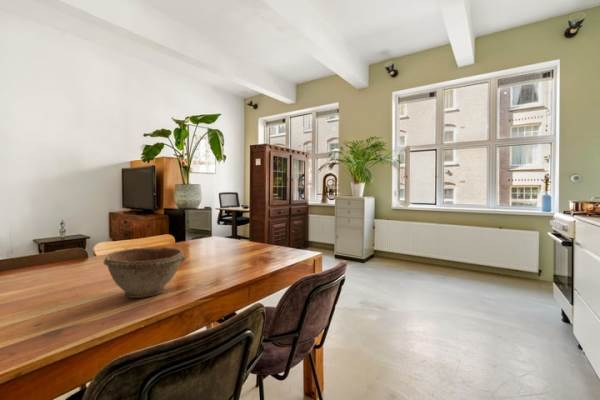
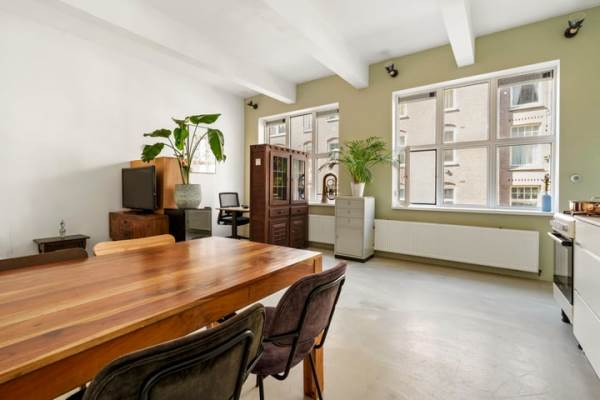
- bowl [103,246,187,299]
